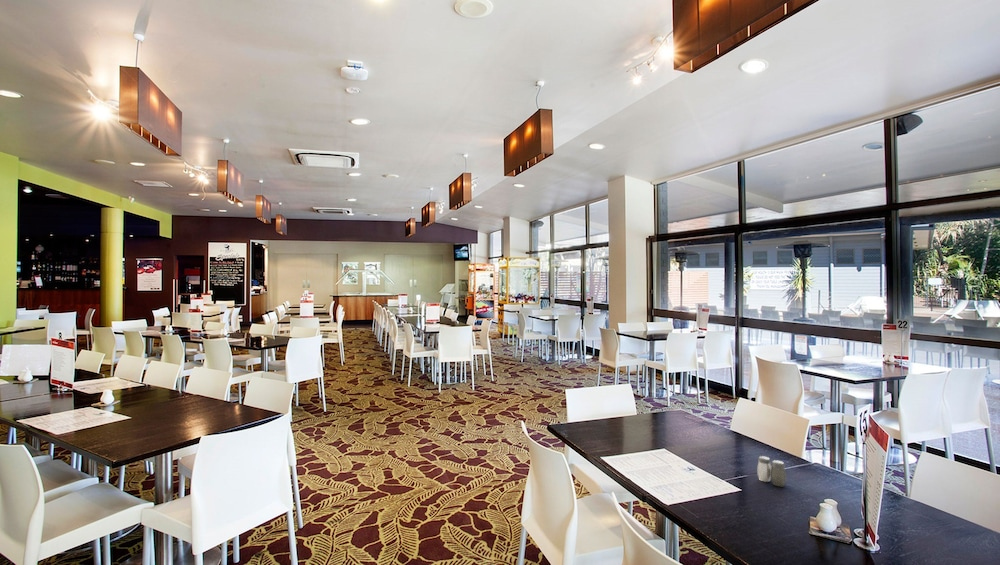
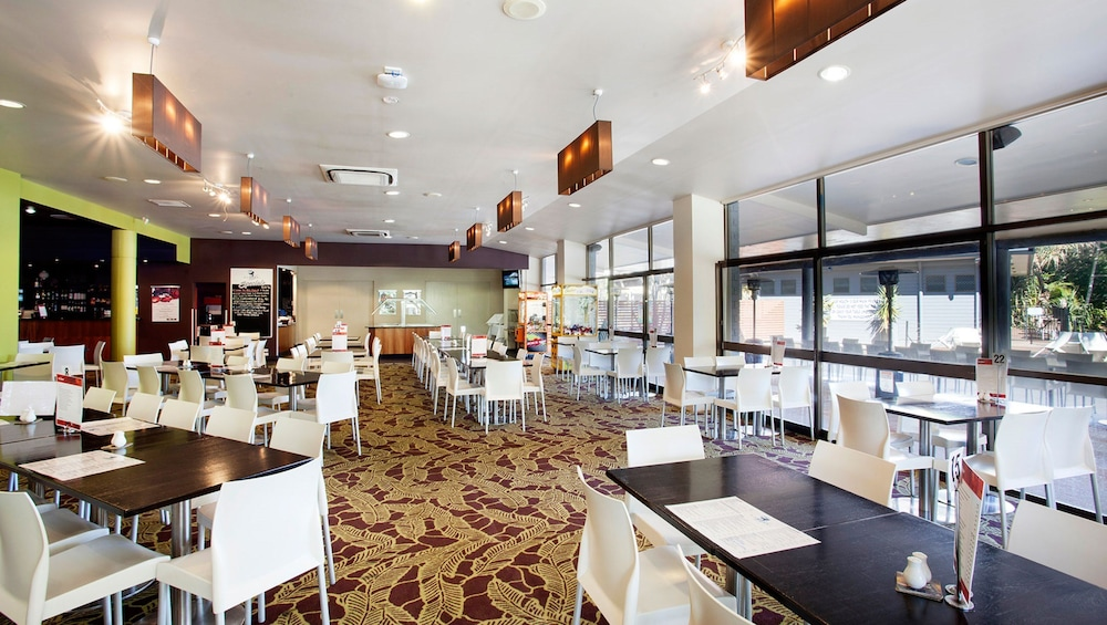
- salt and pepper shaker [756,455,787,487]
